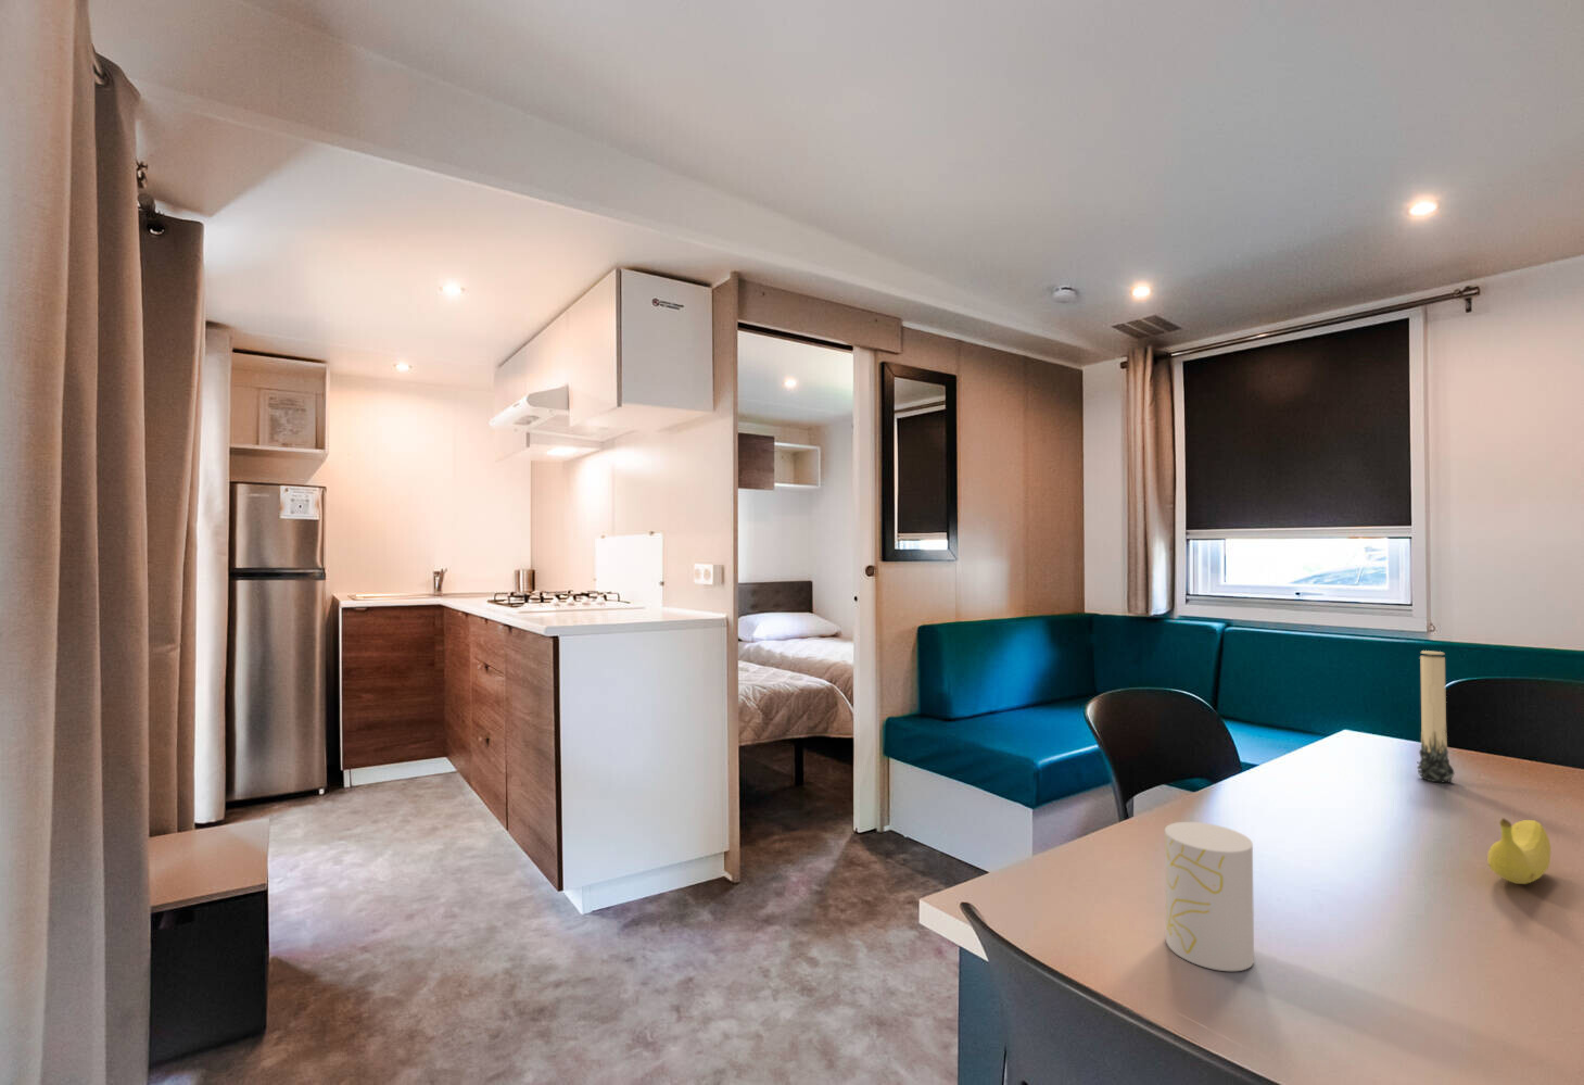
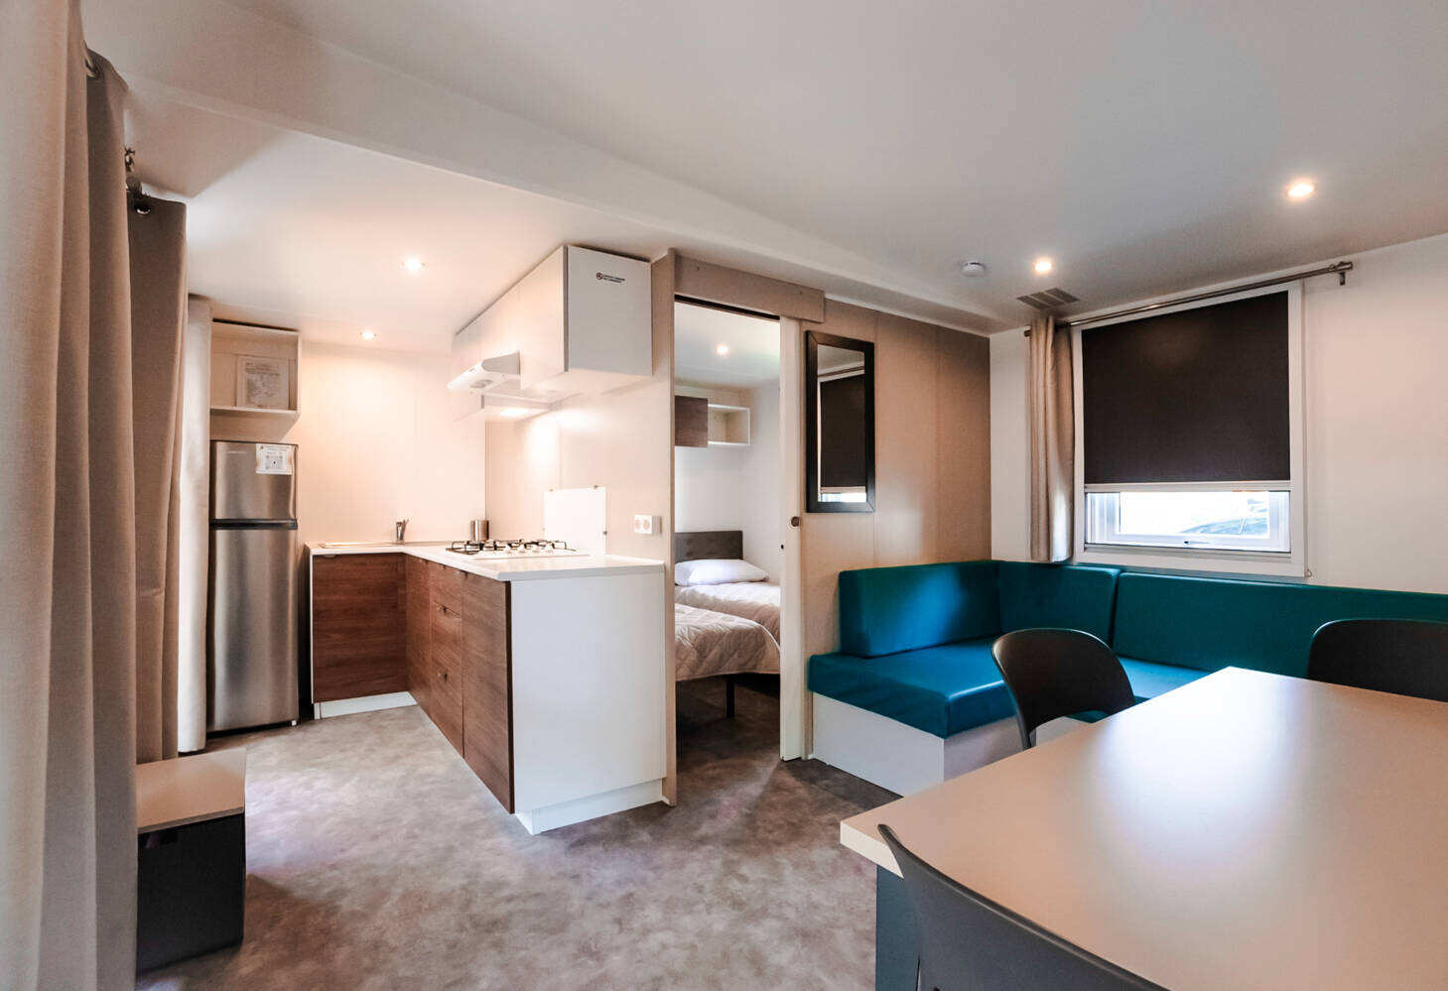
- cup [1164,821,1255,972]
- fruit [1487,816,1552,885]
- candle [1415,649,1455,784]
